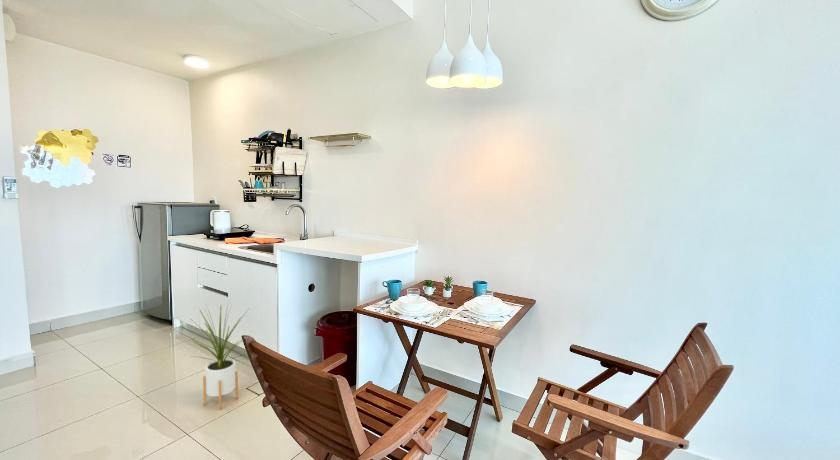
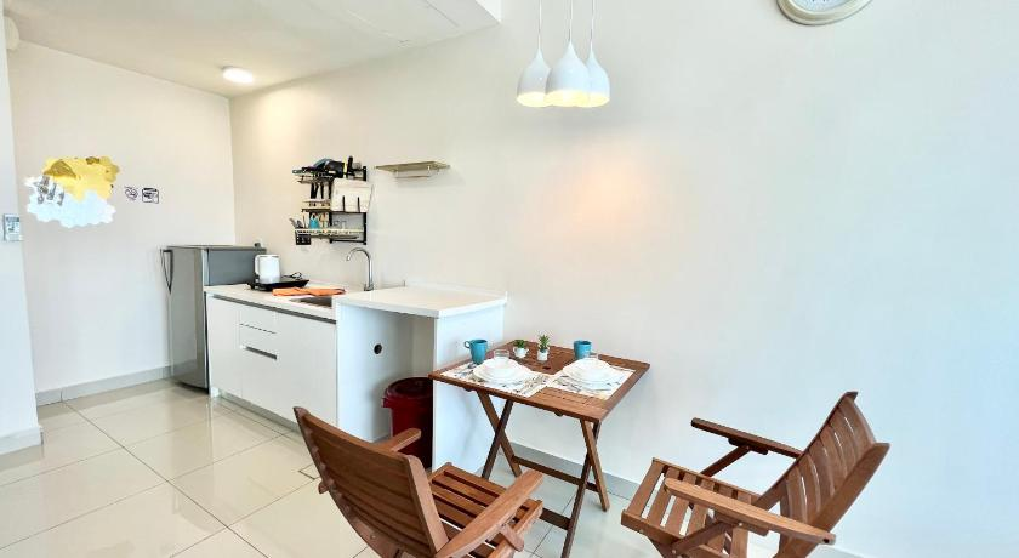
- house plant [190,299,252,411]
